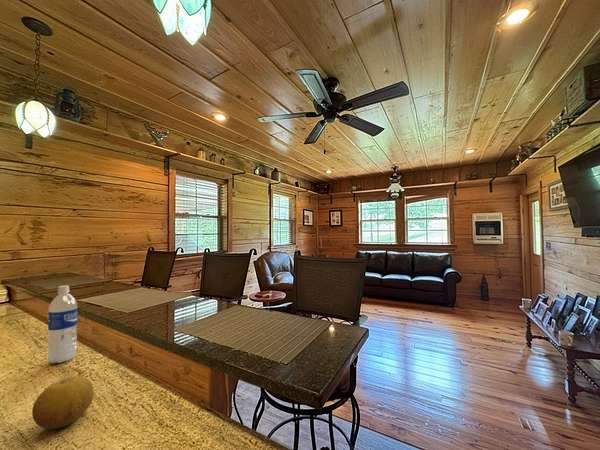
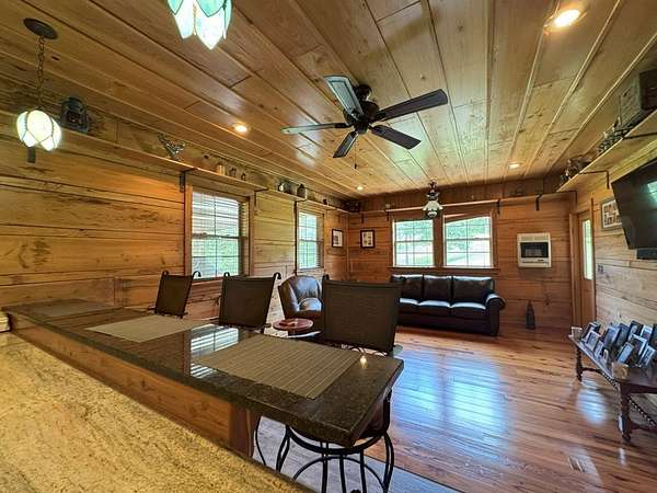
- water bottle [47,284,78,364]
- fruit [31,375,95,430]
